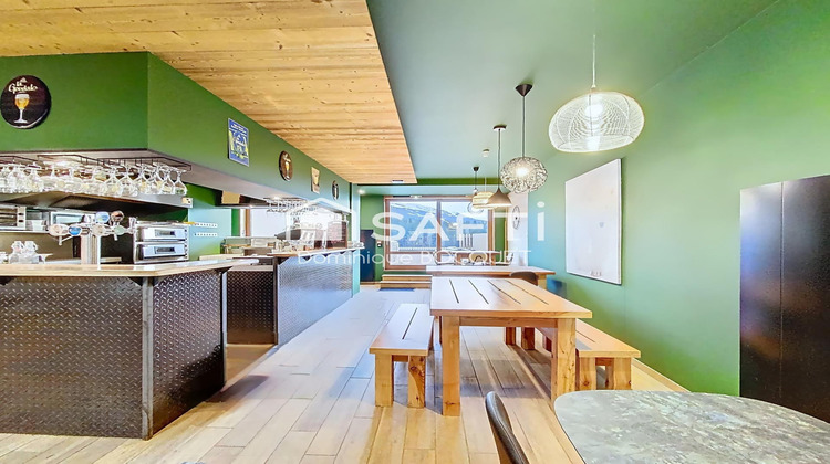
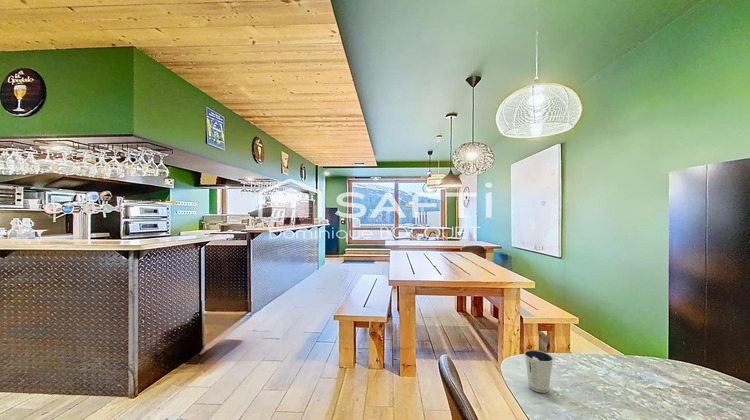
+ dixie cup [523,349,554,394]
